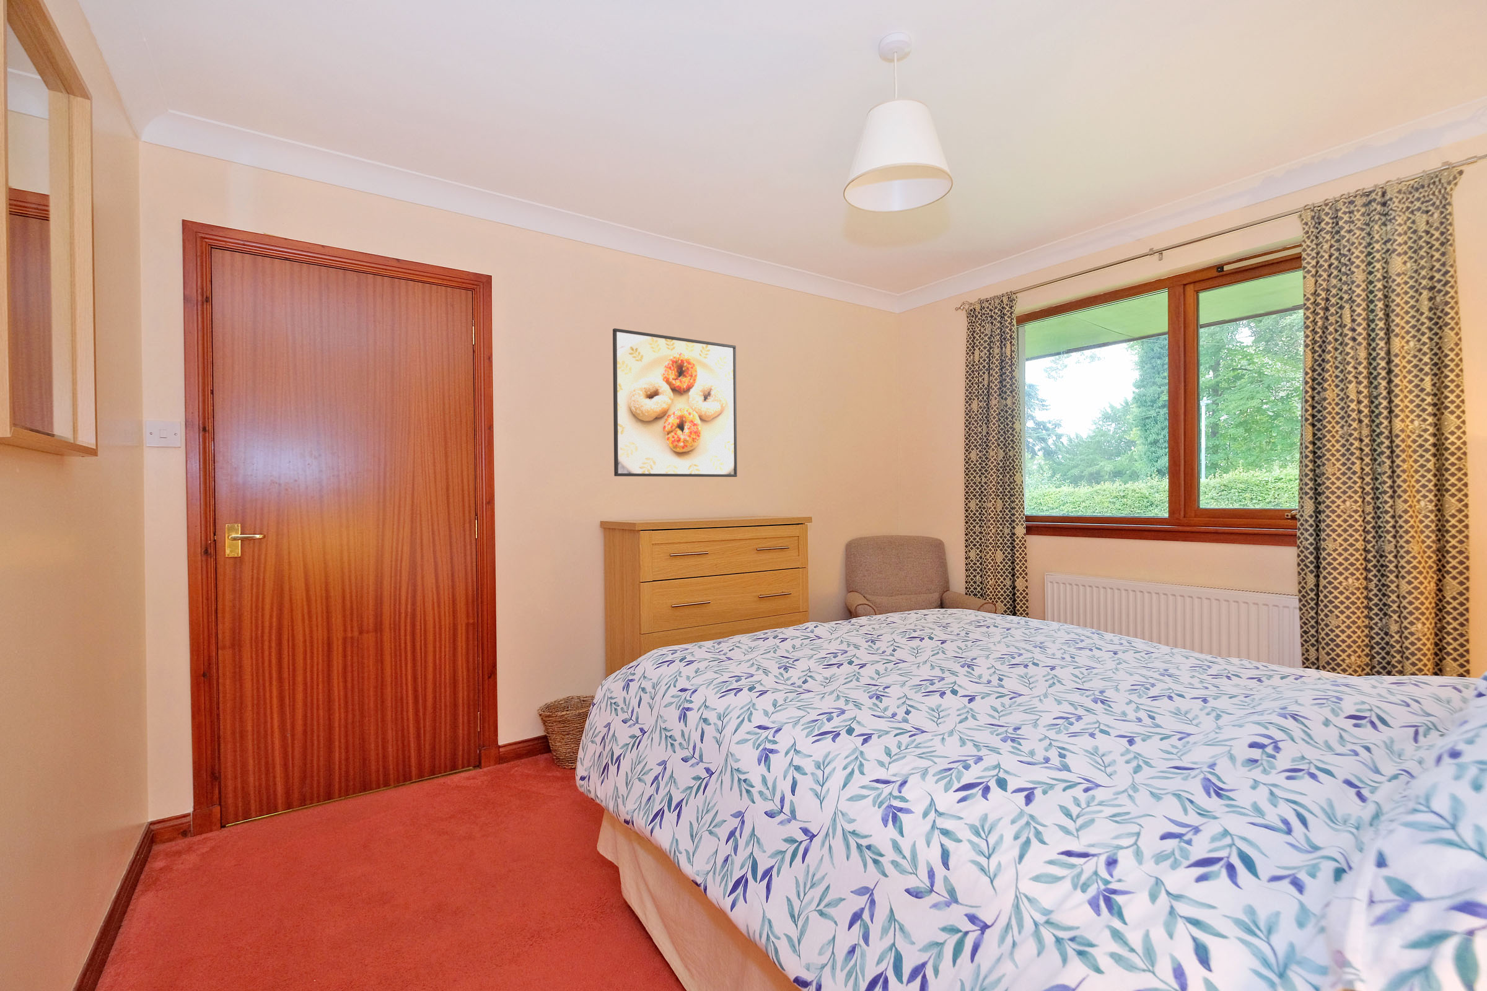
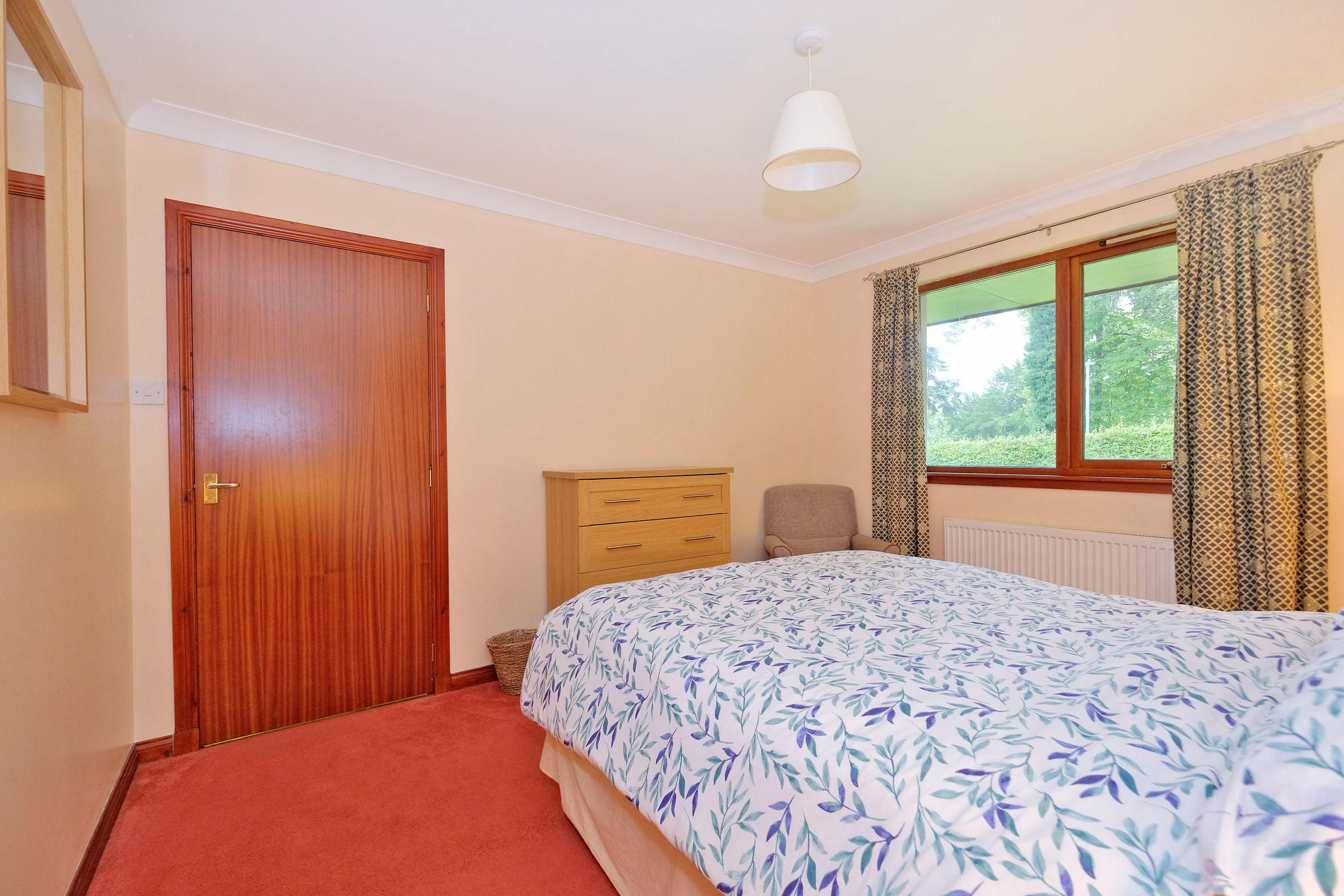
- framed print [612,327,738,478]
